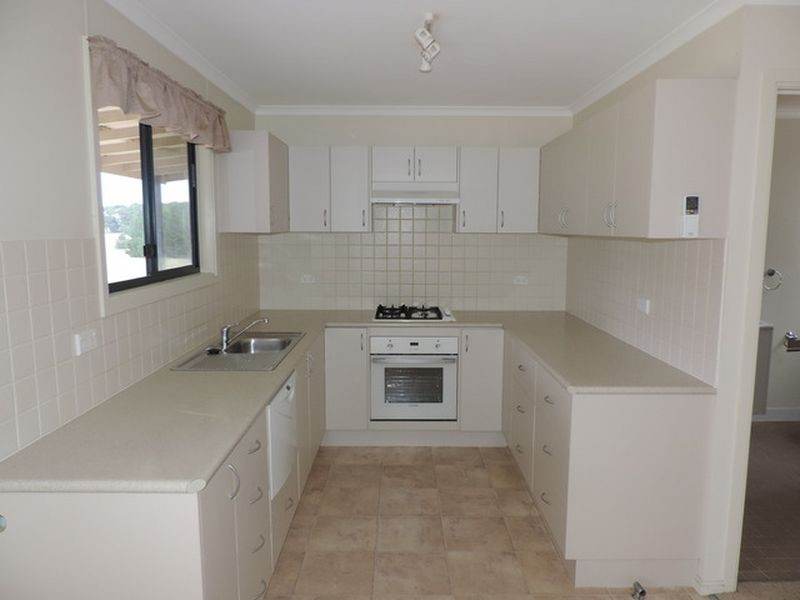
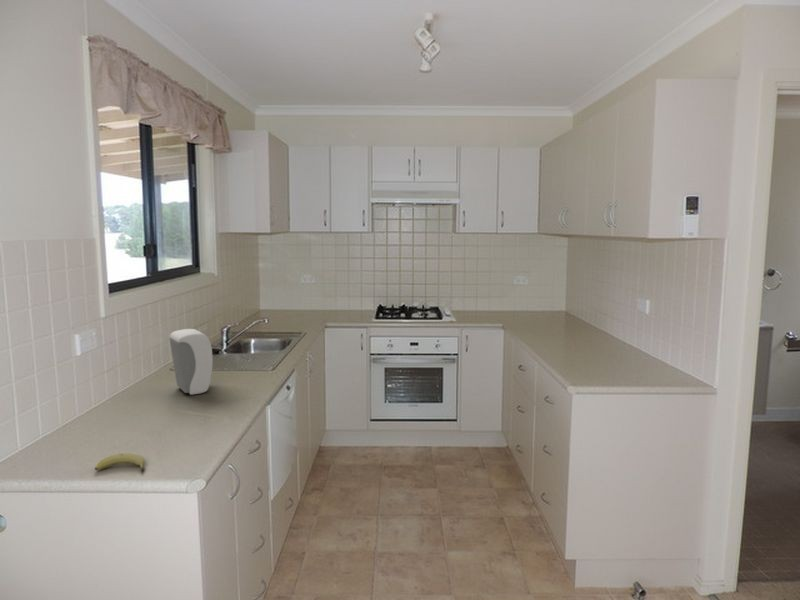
+ fruit [94,452,146,473]
+ soap dispenser [169,328,214,396]
